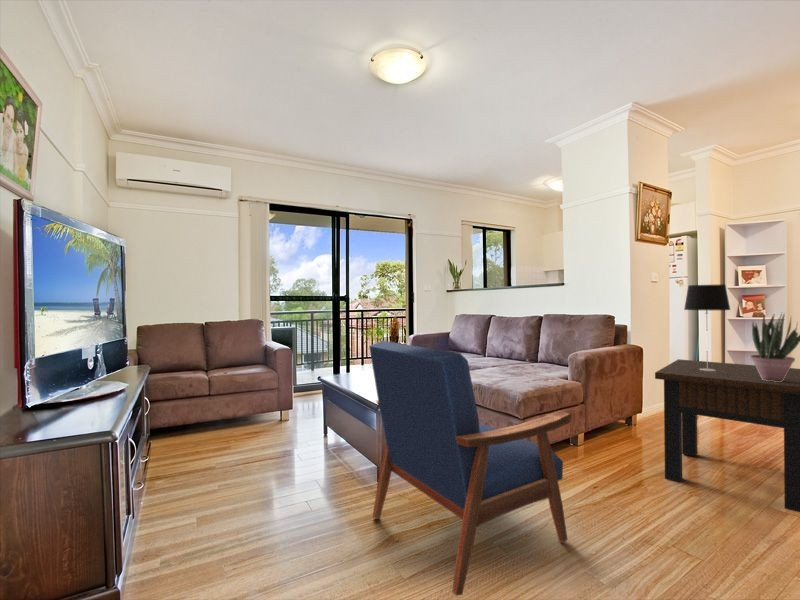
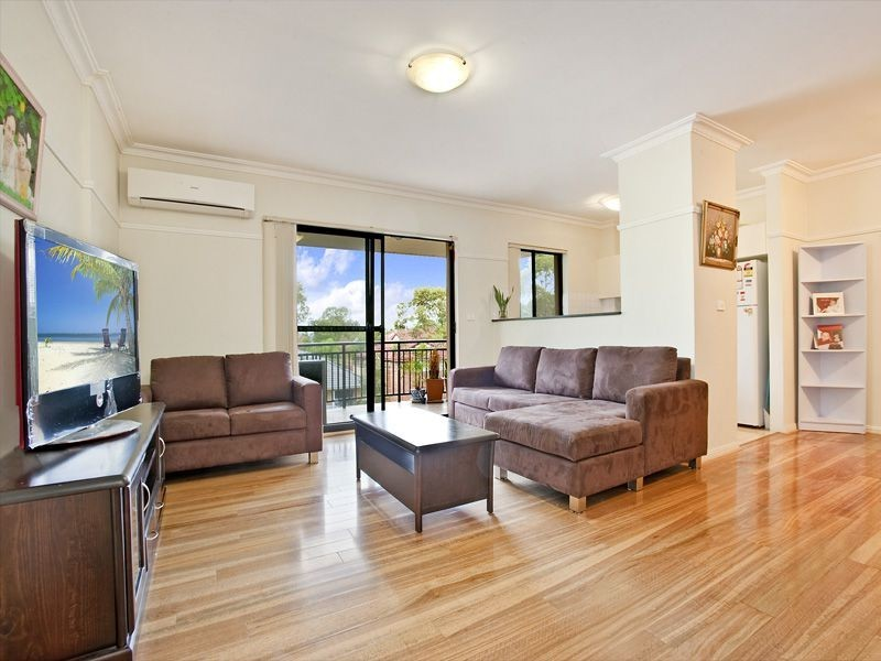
- table lamp [683,284,731,371]
- side table [654,358,800,513]
- potted plant [749,312,800,382]
- armchair [368,340,572,597]
